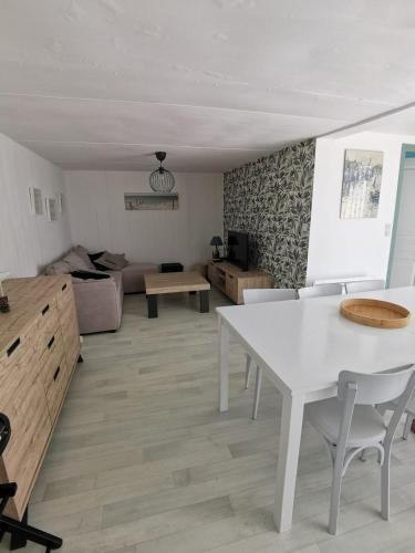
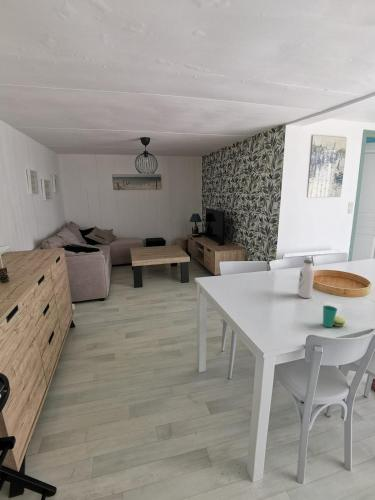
+ cup [322,305,346,328]
+ water bottle [297,258,315,299]
